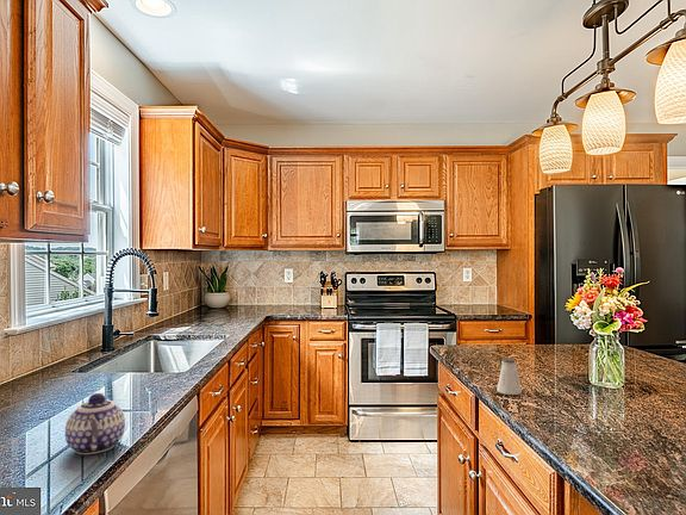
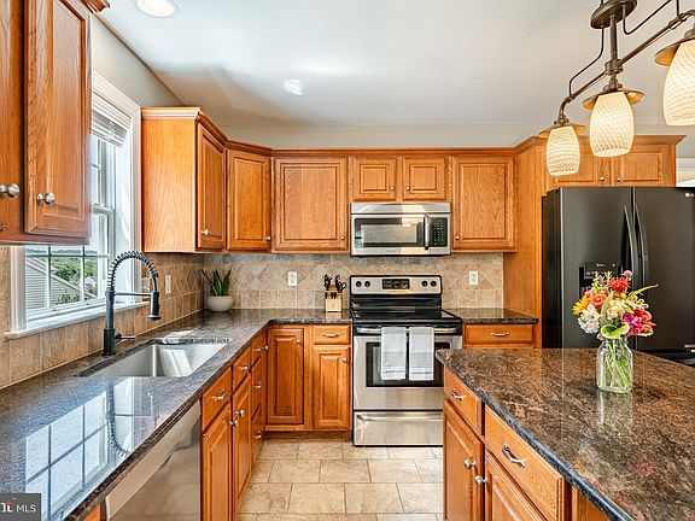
- saltshaker [495,358,523,396]
- teapot [64,392,126,455]
